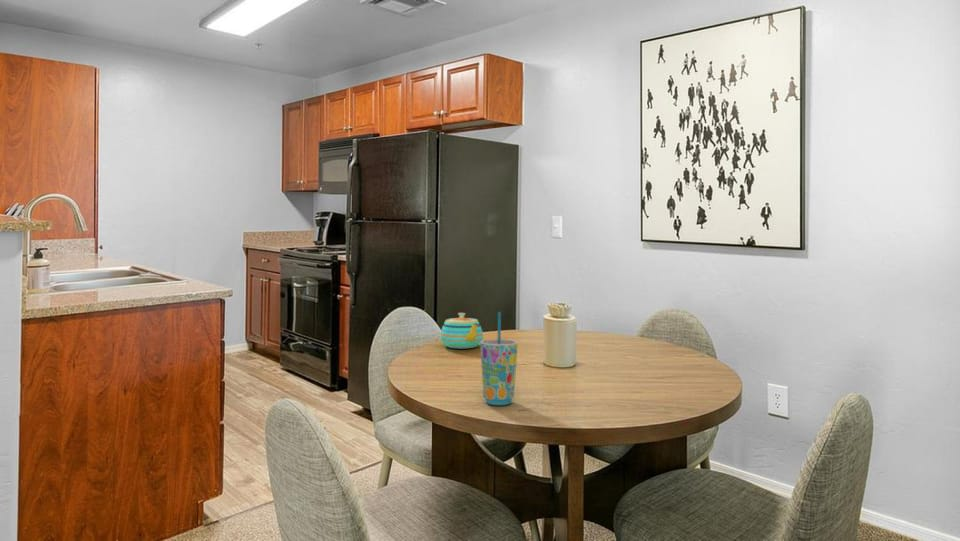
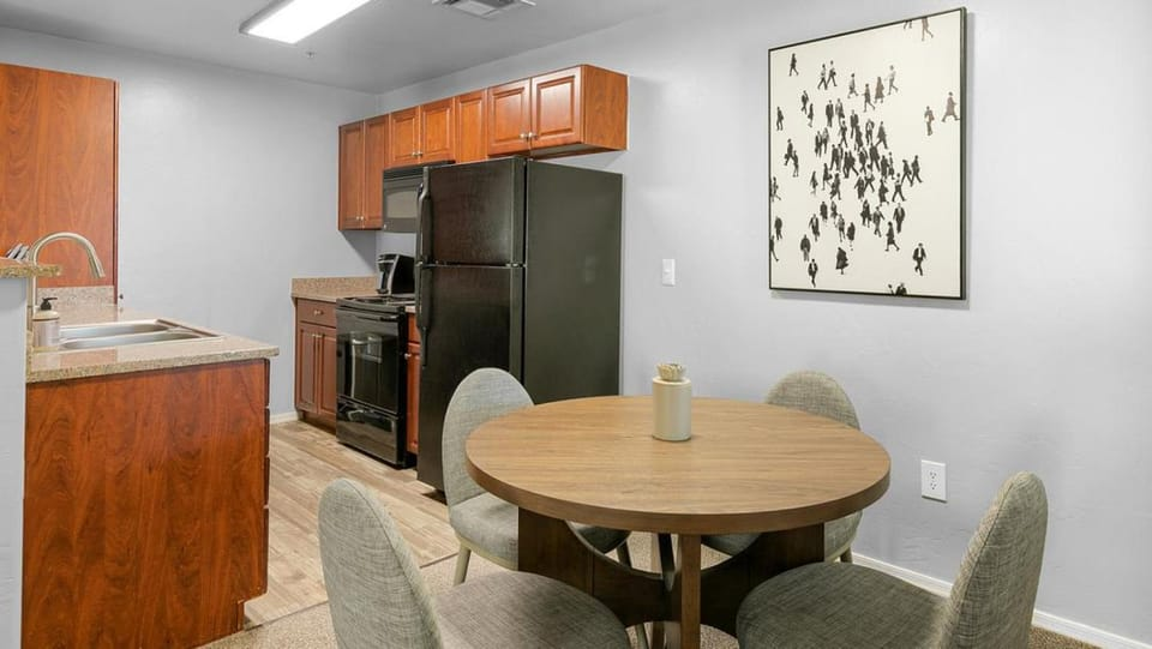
- cup [480,311,519,406]
- teapot [439,312,484,349]
